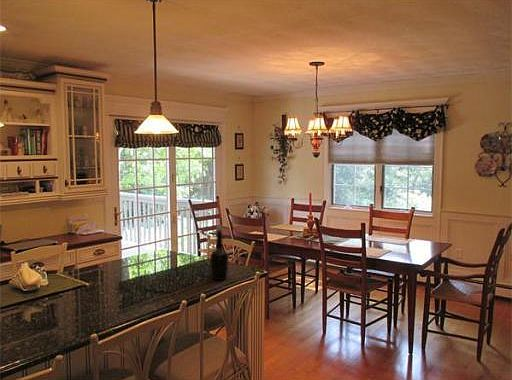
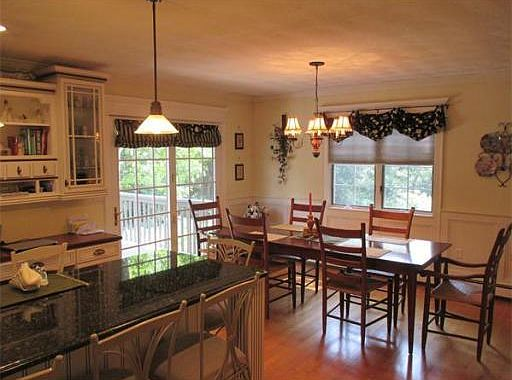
- bottle [209,224,230,281]
